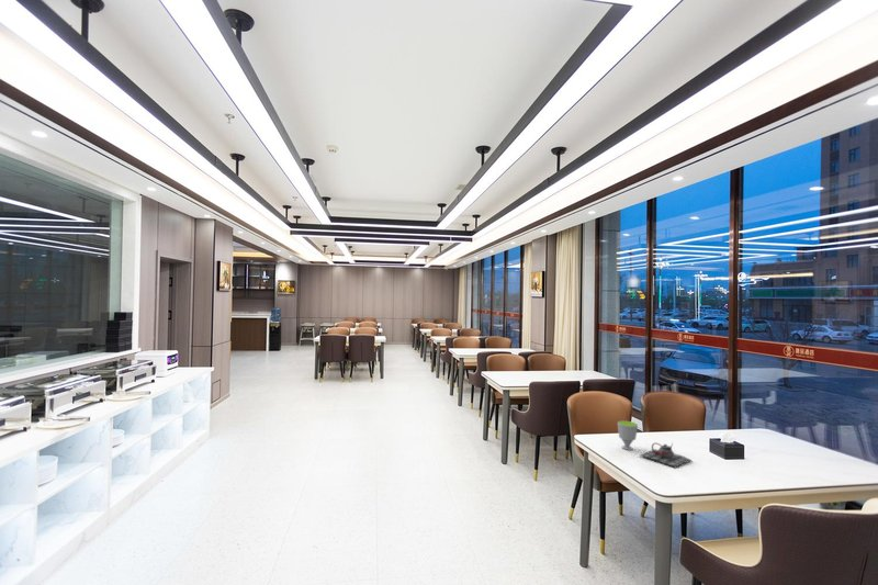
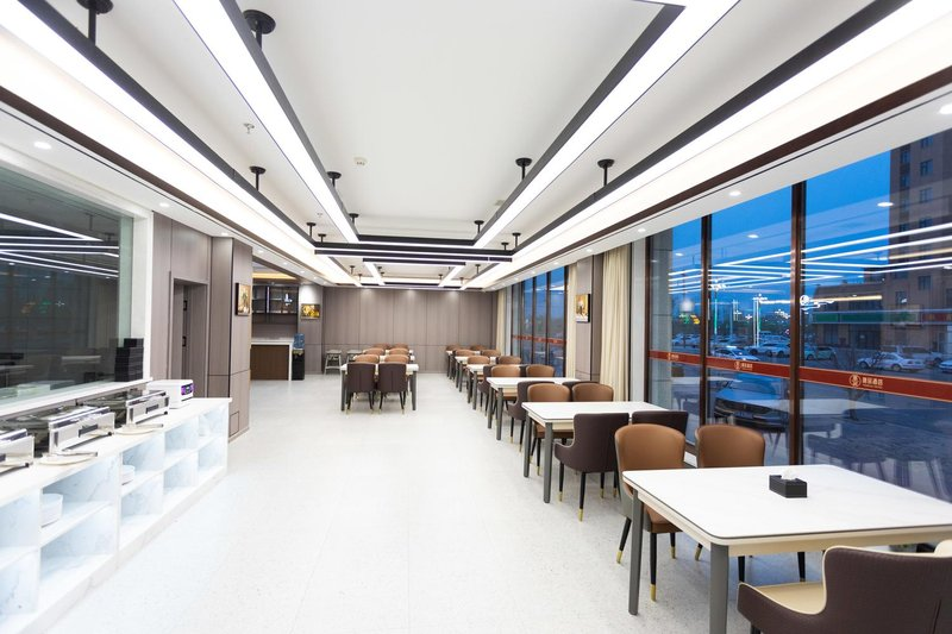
- teapot [639,441,691,469]
- cup [617,419,639,451]
